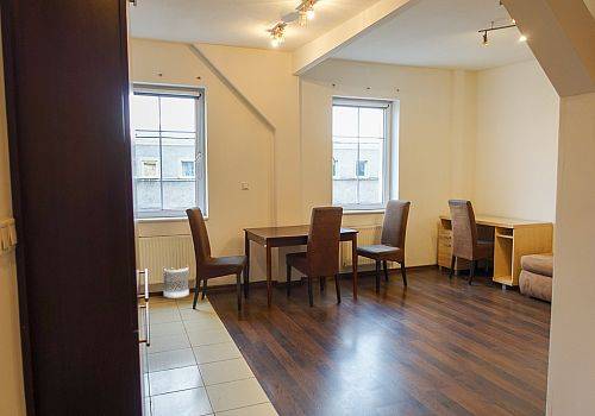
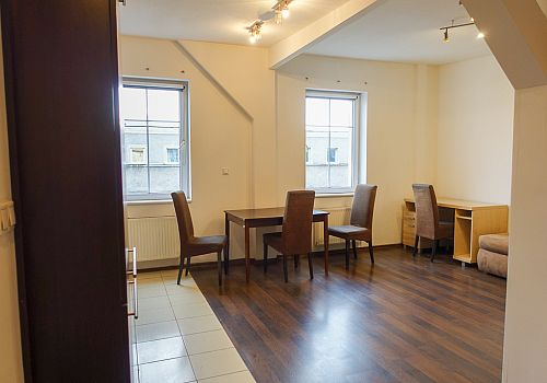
- wastebasket [163,266,190,300]
